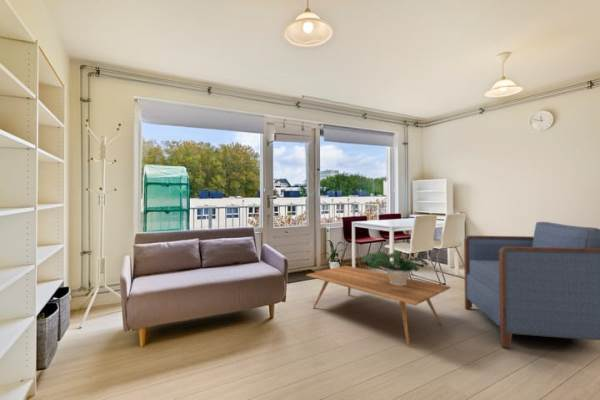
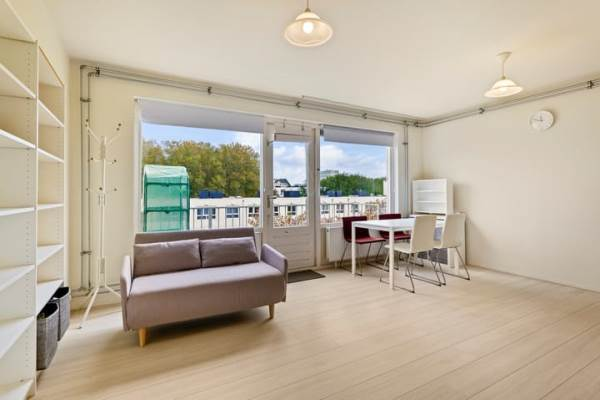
- coffee table [305,265,452,346]
- house plant [320,239,346,269]
- potted plant [360,250,430,286]
- armchair [463,221,600,348]
